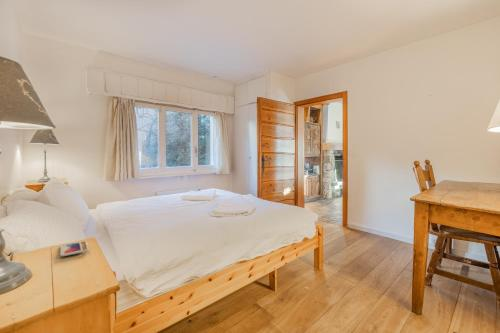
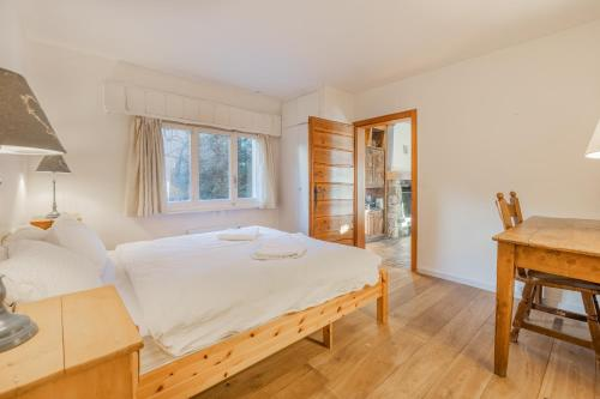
- smartphone [59,240,90,258]
